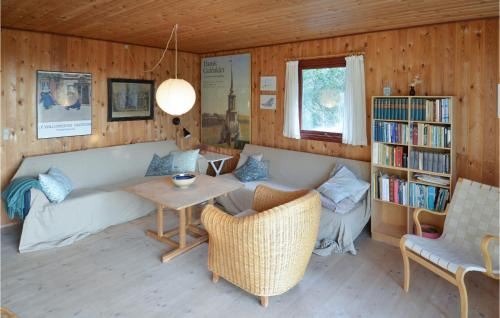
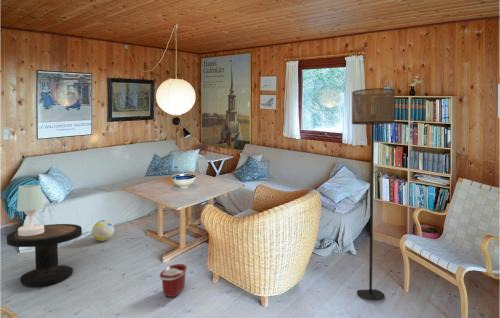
+ ball [91,219,115,242]
+ bucket [158,263,188,298]
+ side table [6,223,83,287]
+ table lamp [16,184,45,236]
+ floor lamp [351,87,396,301]
